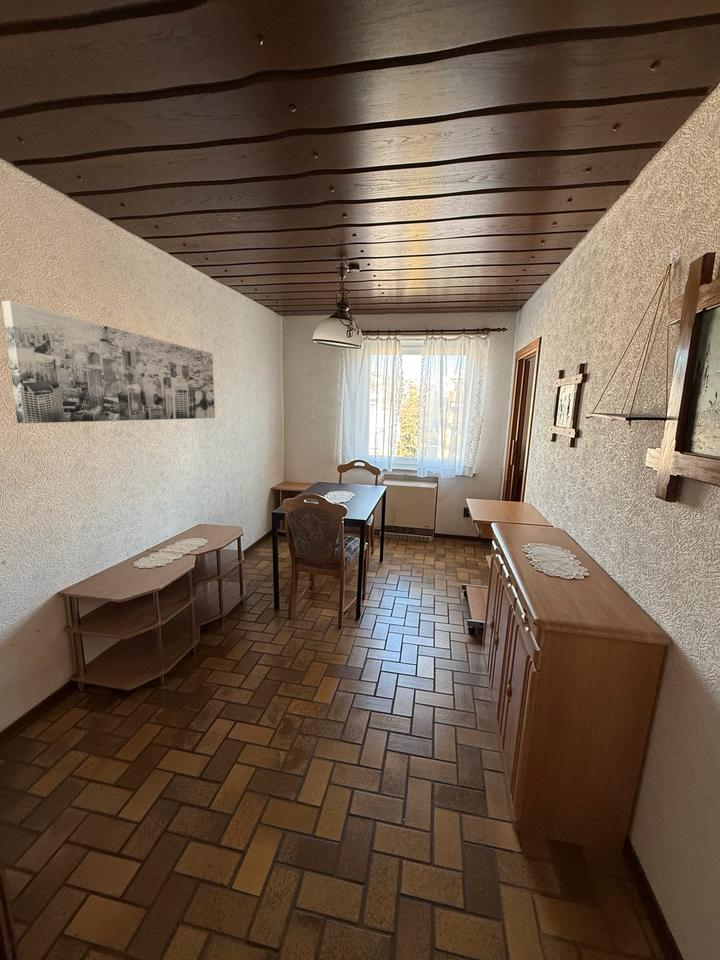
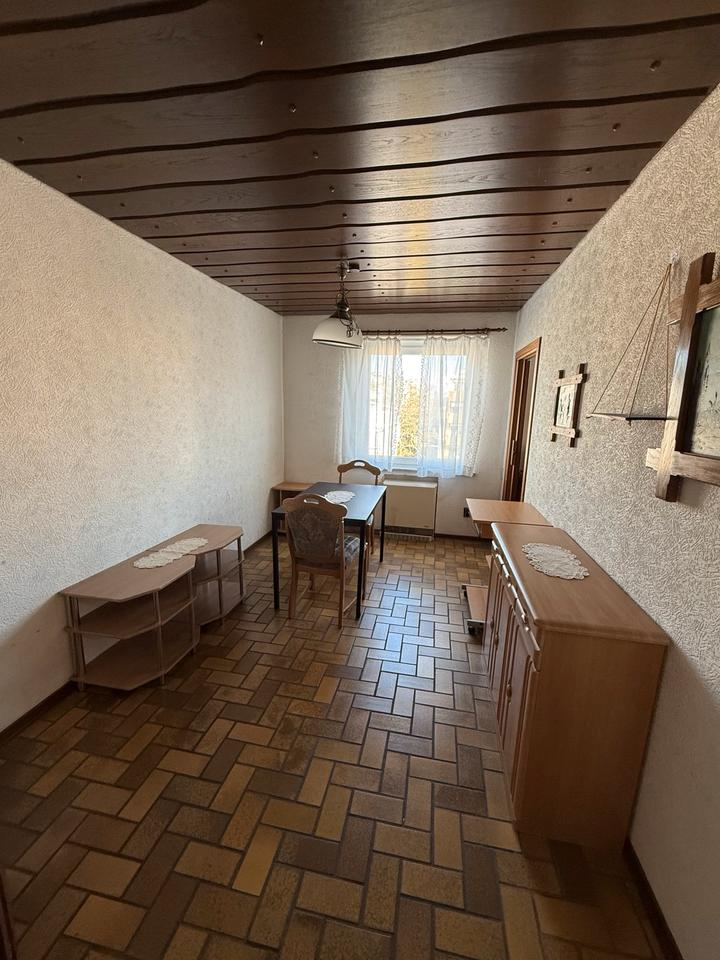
- wall art [1,300,216,424]
